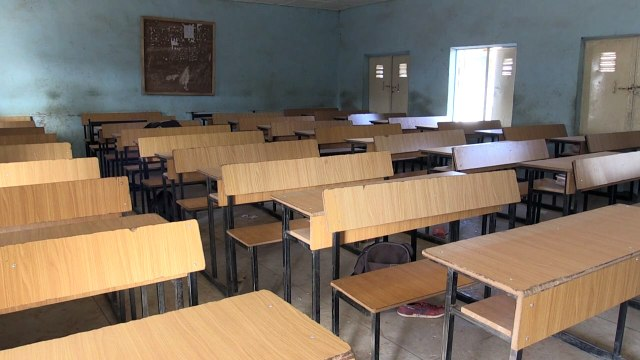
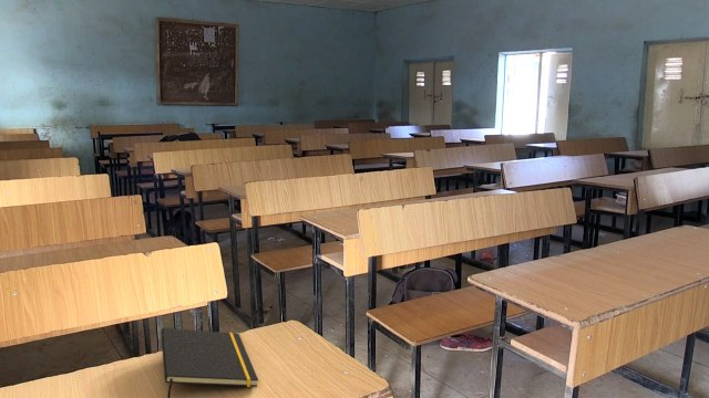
+ notepad [160,327,259,398]
